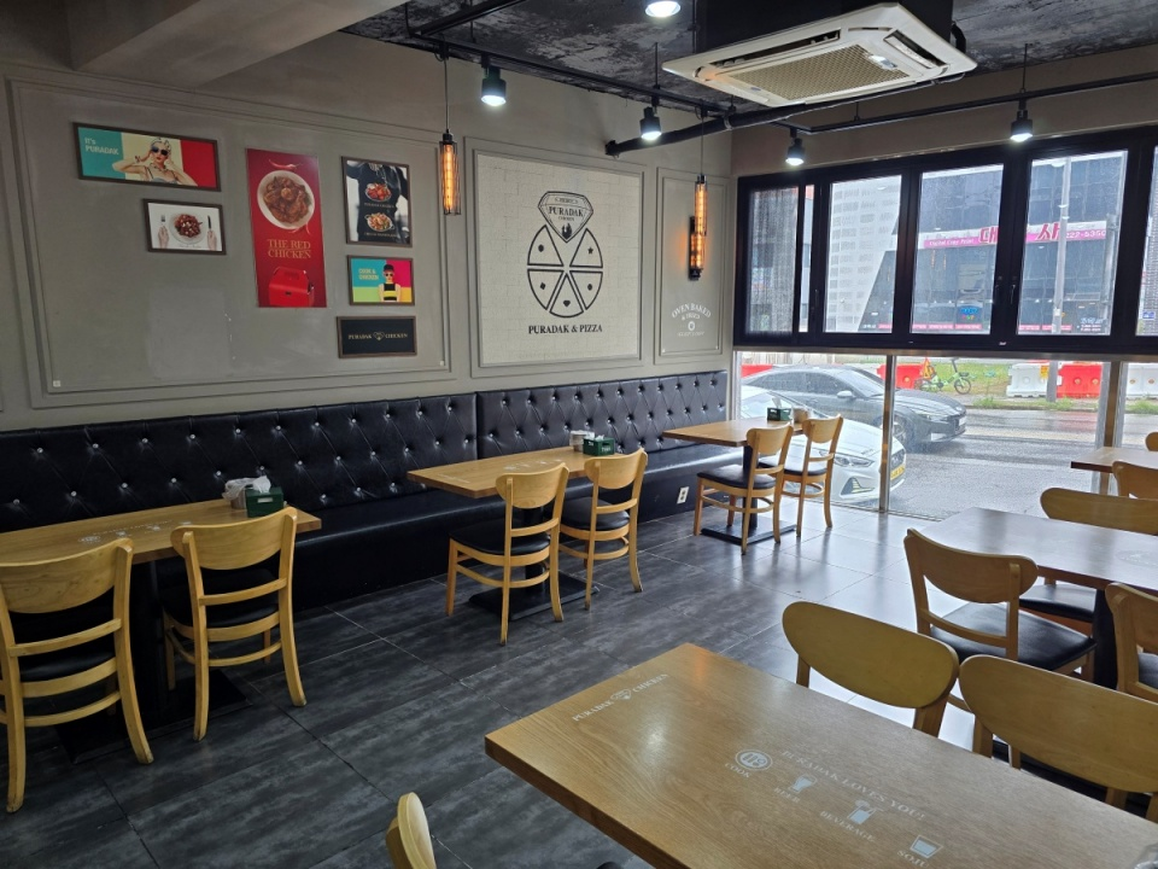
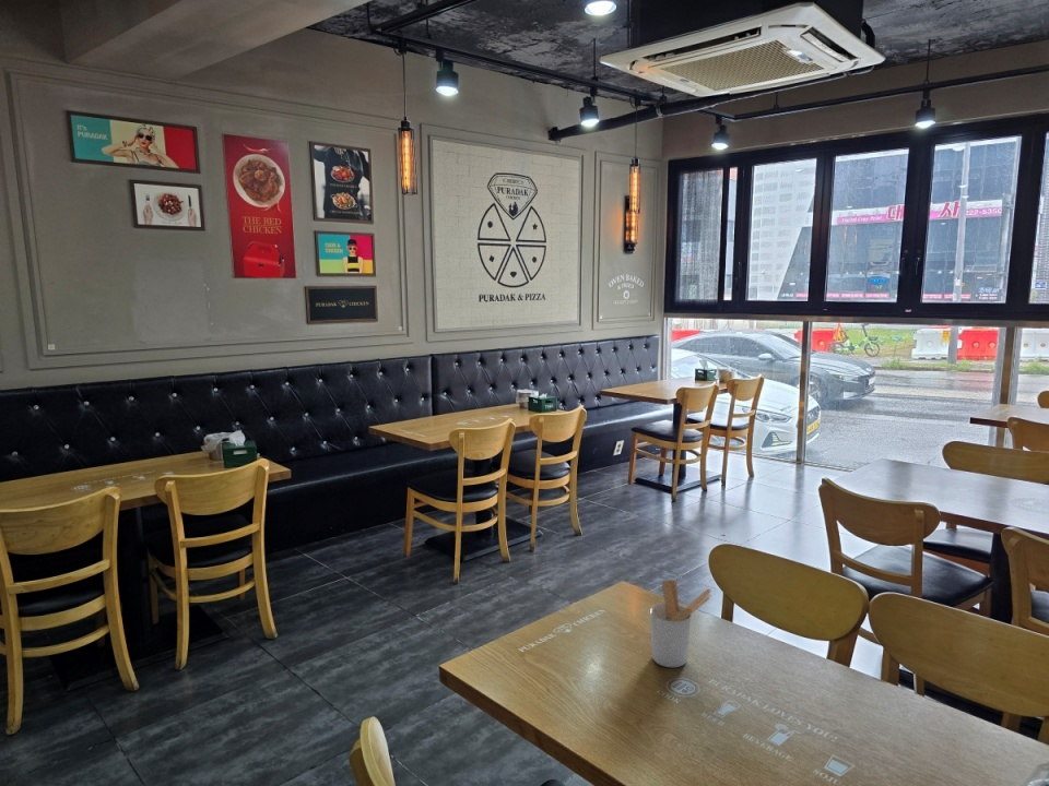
+ utensil holder [649,579,712,668]
